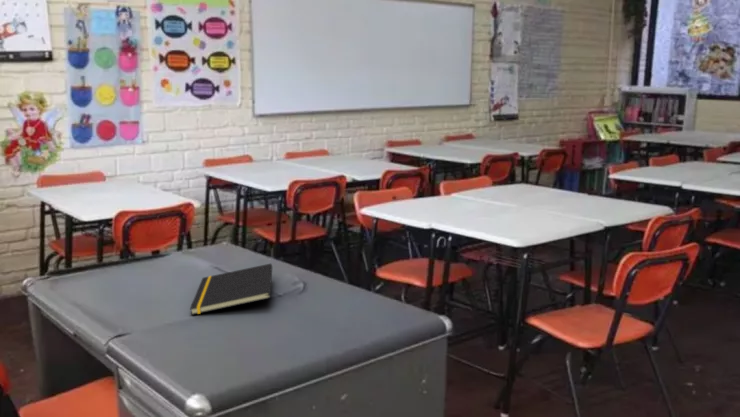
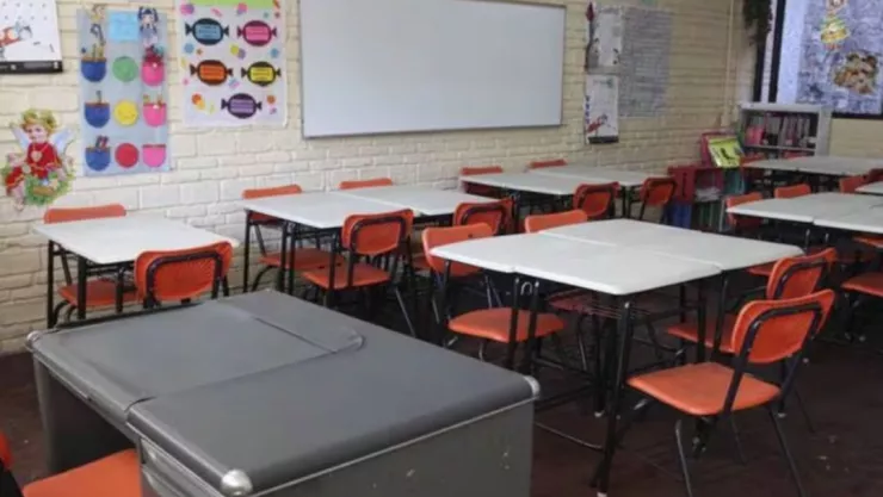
- notepad [189,263,273,316]
